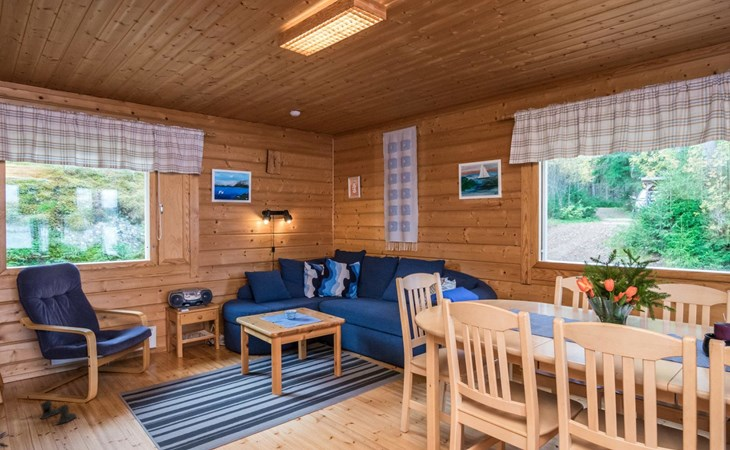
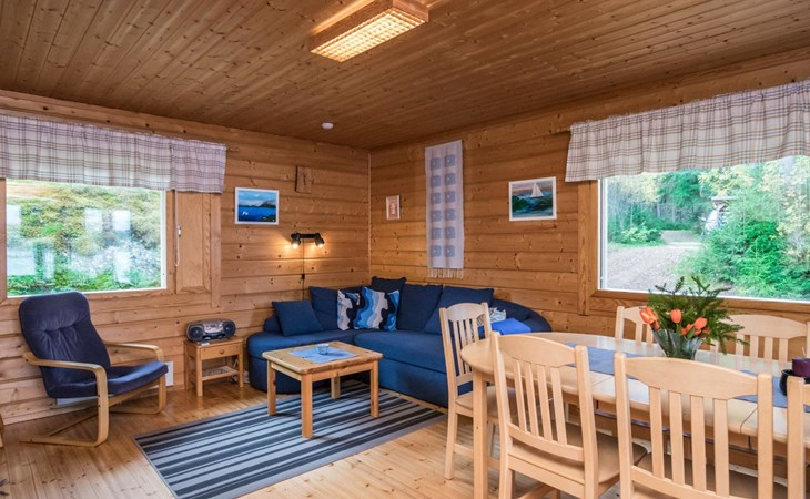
- boots [39,399,78,425]
